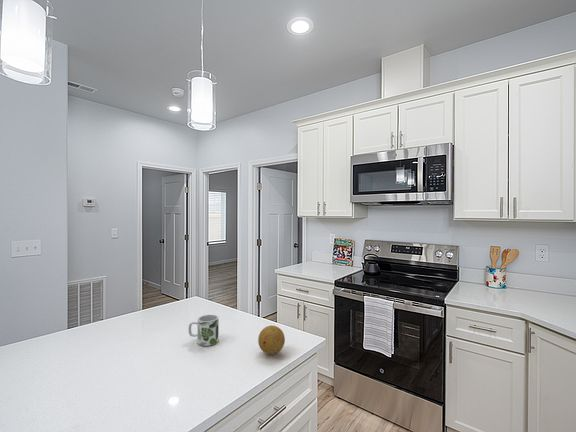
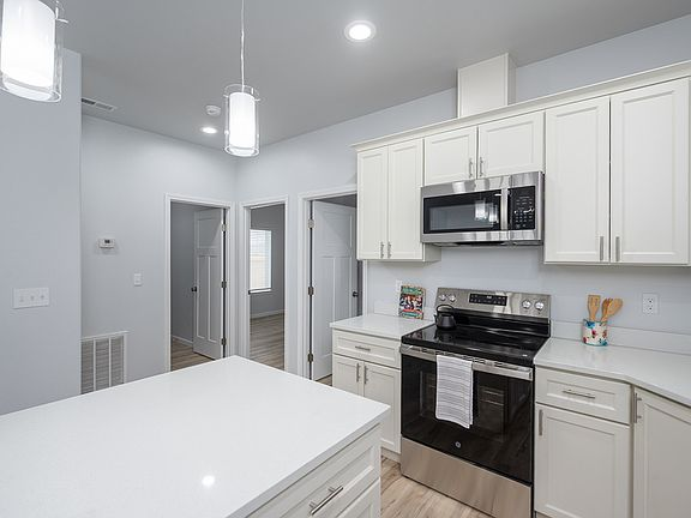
- mug [188,314,220,347]
- fruit [257,325,286,355]
